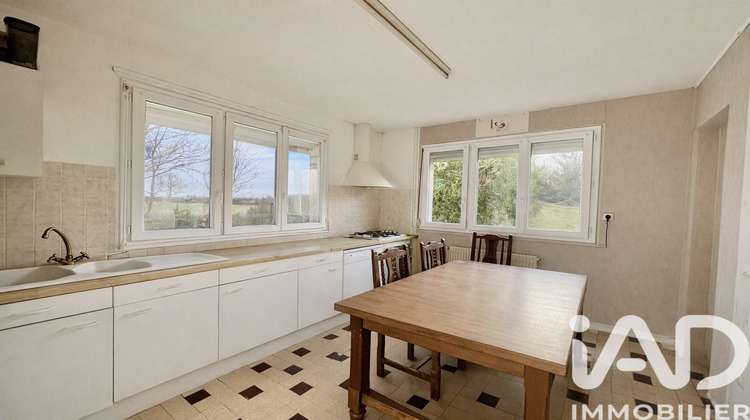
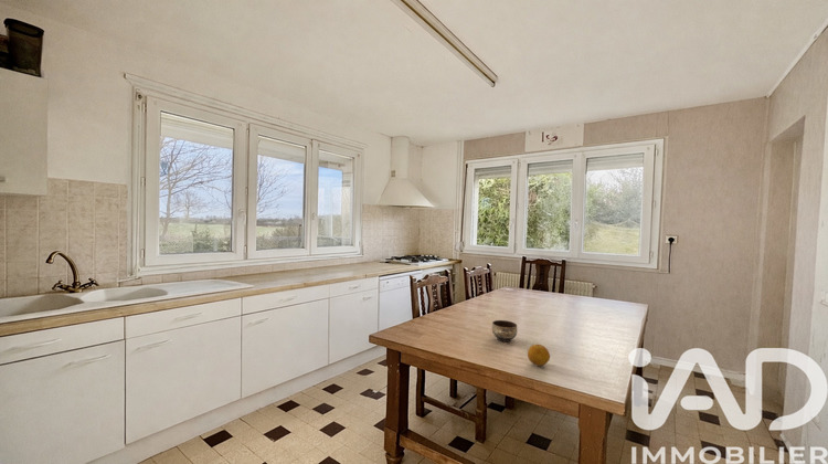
+ ceramic bowl [490,319,518,342]
+ fruit [527,344,551,367]
